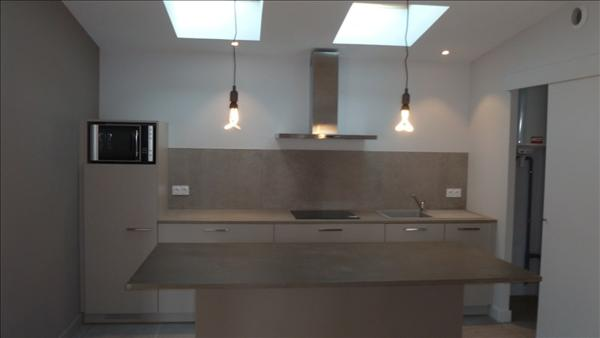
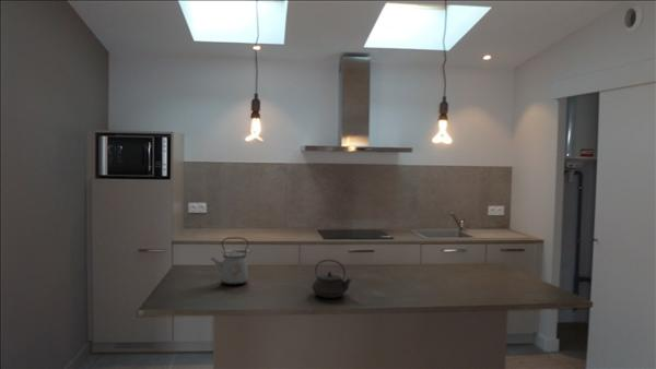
+ kettle [209,236,249,286]
+ teapot [311,259,353,299]
